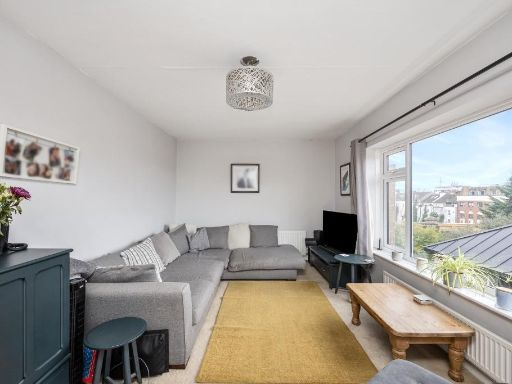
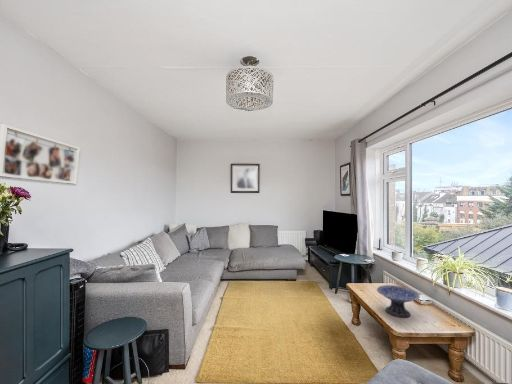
+ decorative bowl [376,284,421,318]
